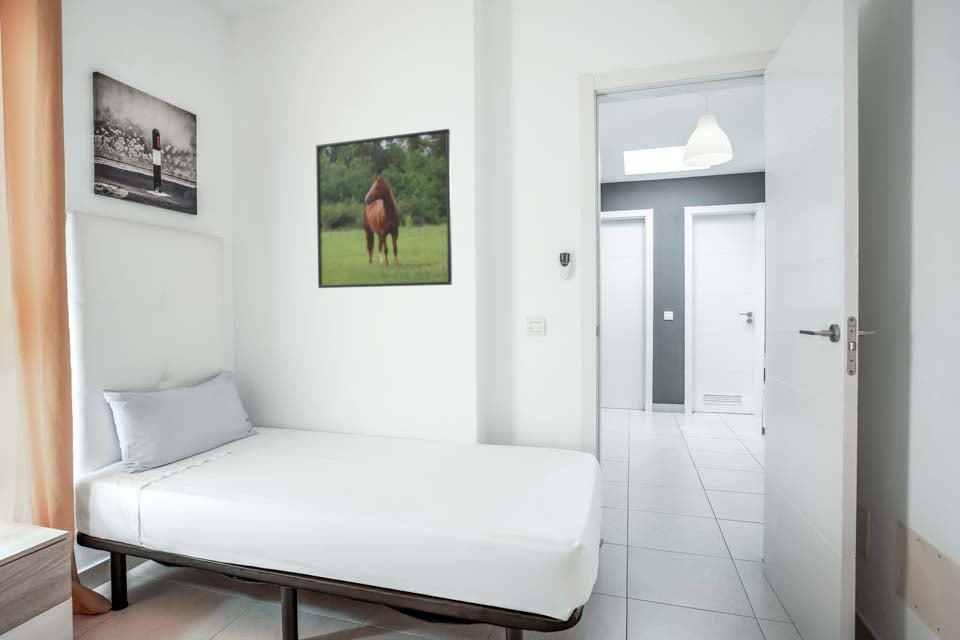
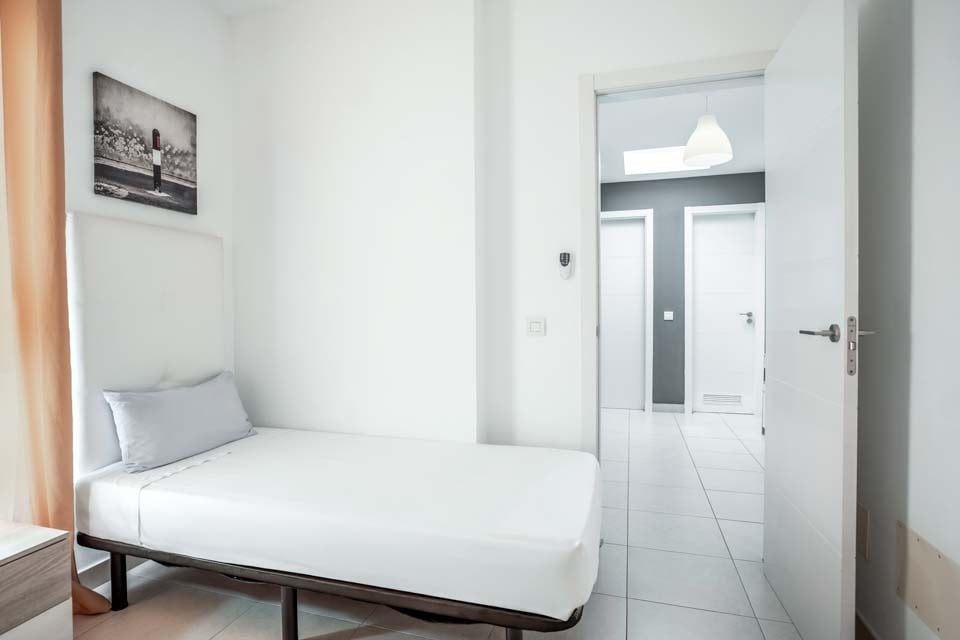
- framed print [315,128,453,289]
